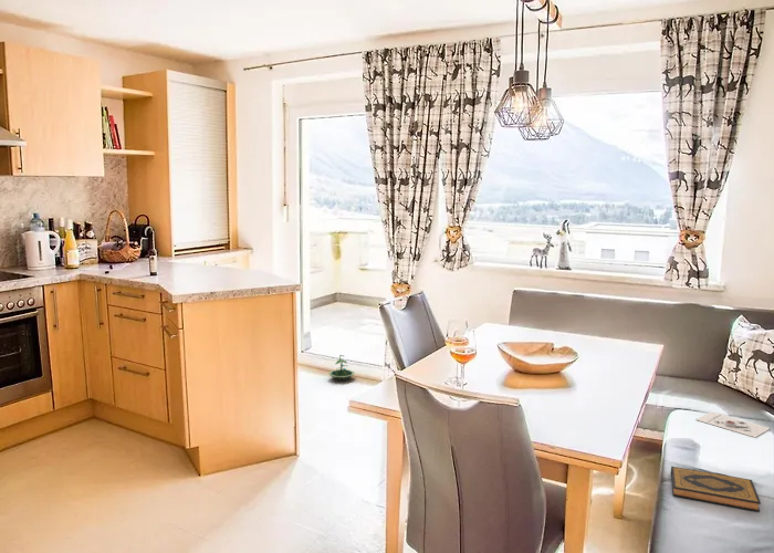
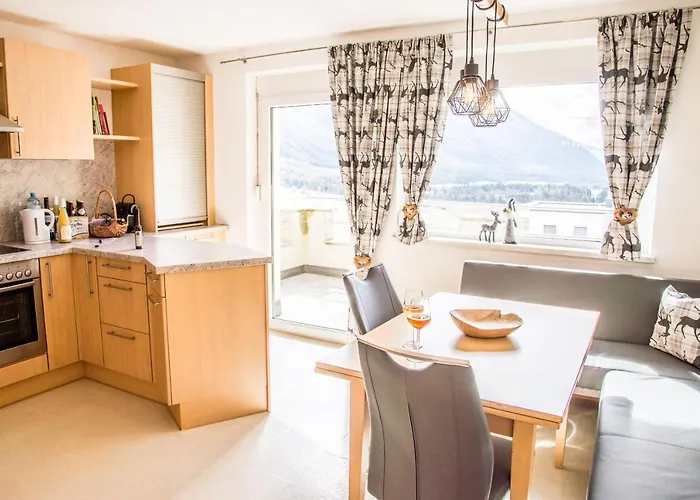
- terrarium [328,354,356,383]
- hardback book [670,466,762,513]
- architectural model [694,411,771,438]
